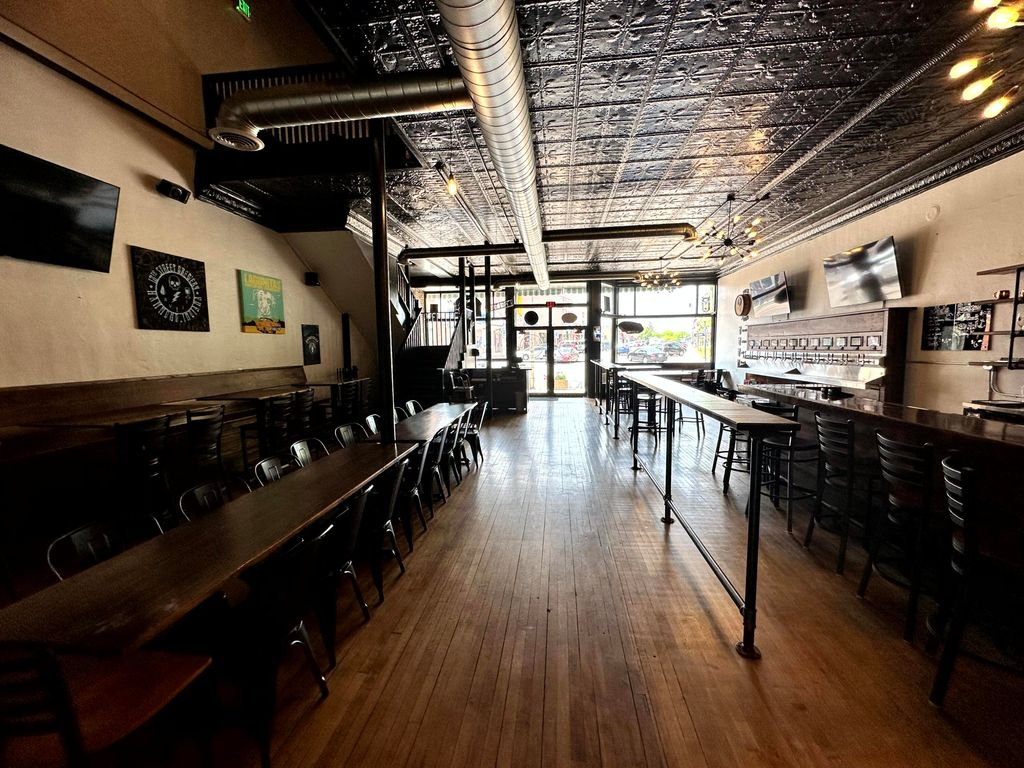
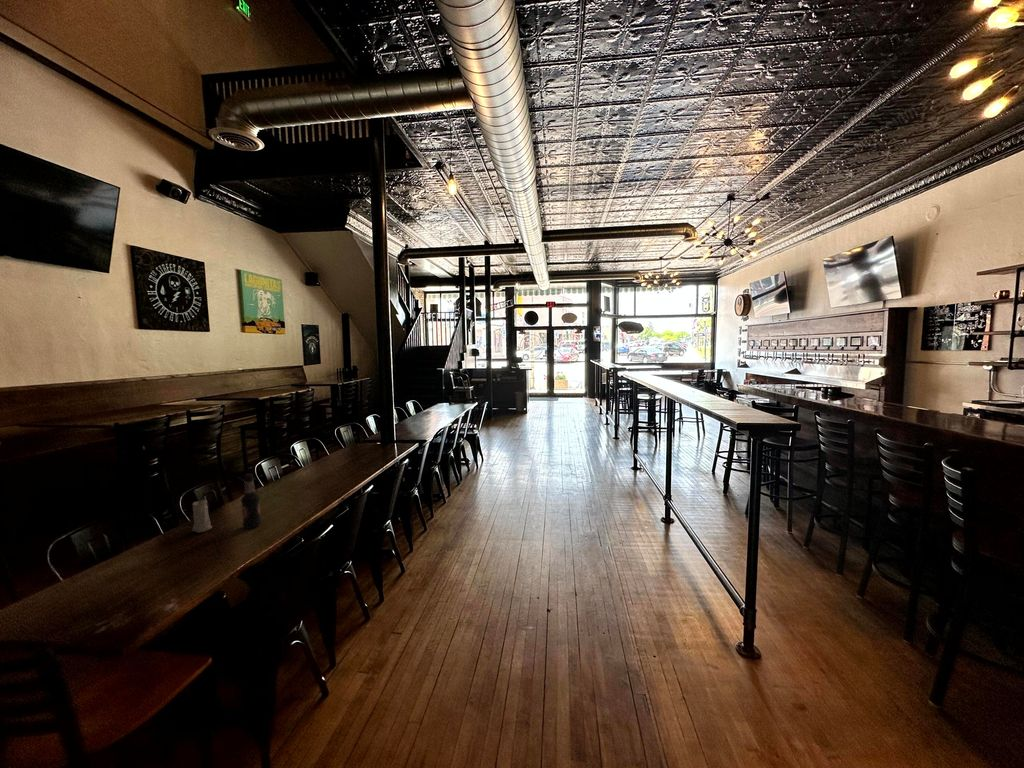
+ candle [191,497,213,534]
+ bottle [240,473,262,530]
